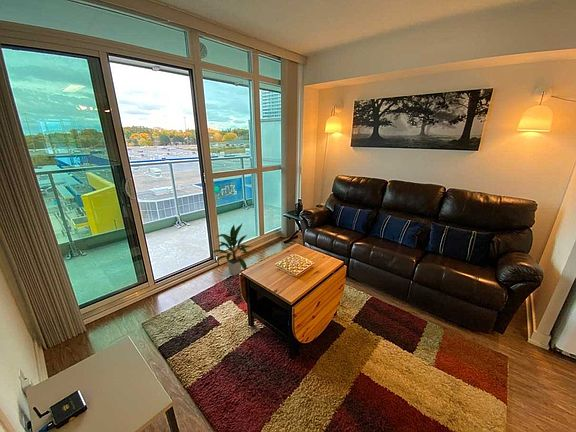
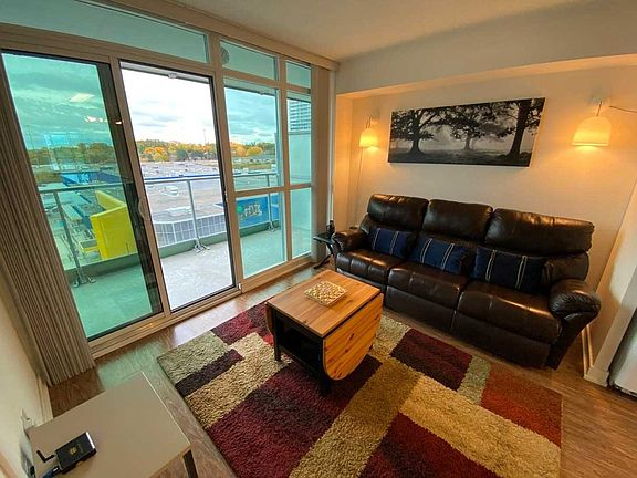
- indoor plant [210,222,253,277]
